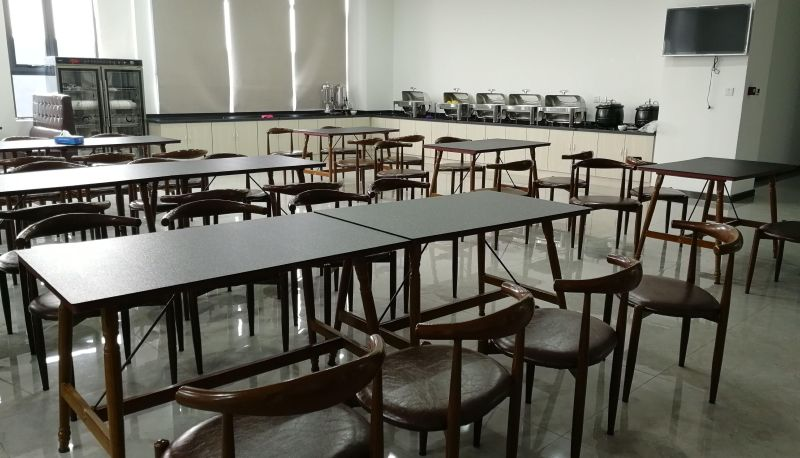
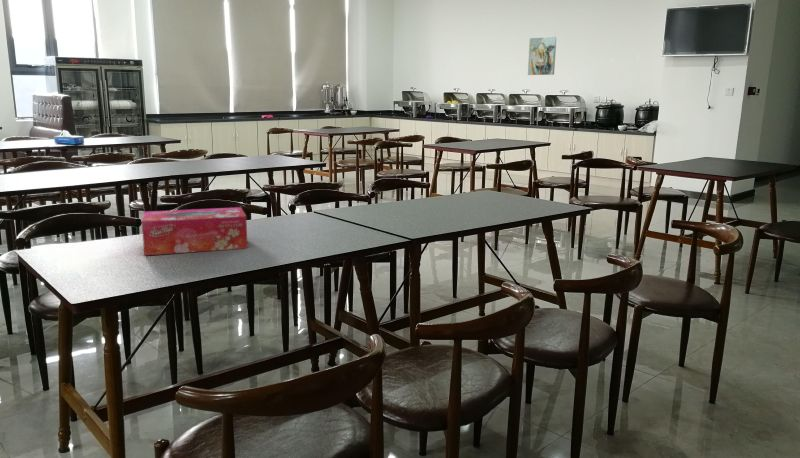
+ tissue box [141,206,249,256]
+ wall art [527,36,557,76]
